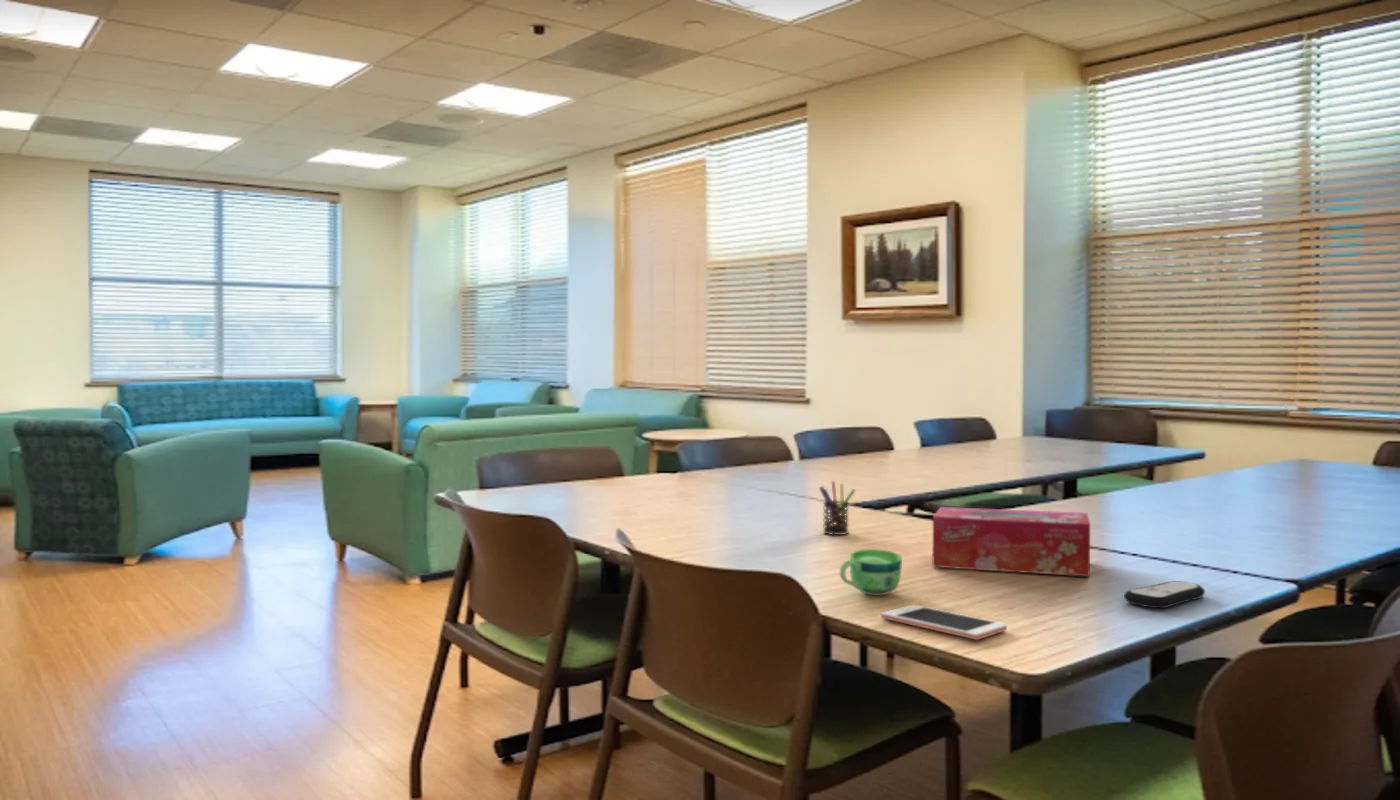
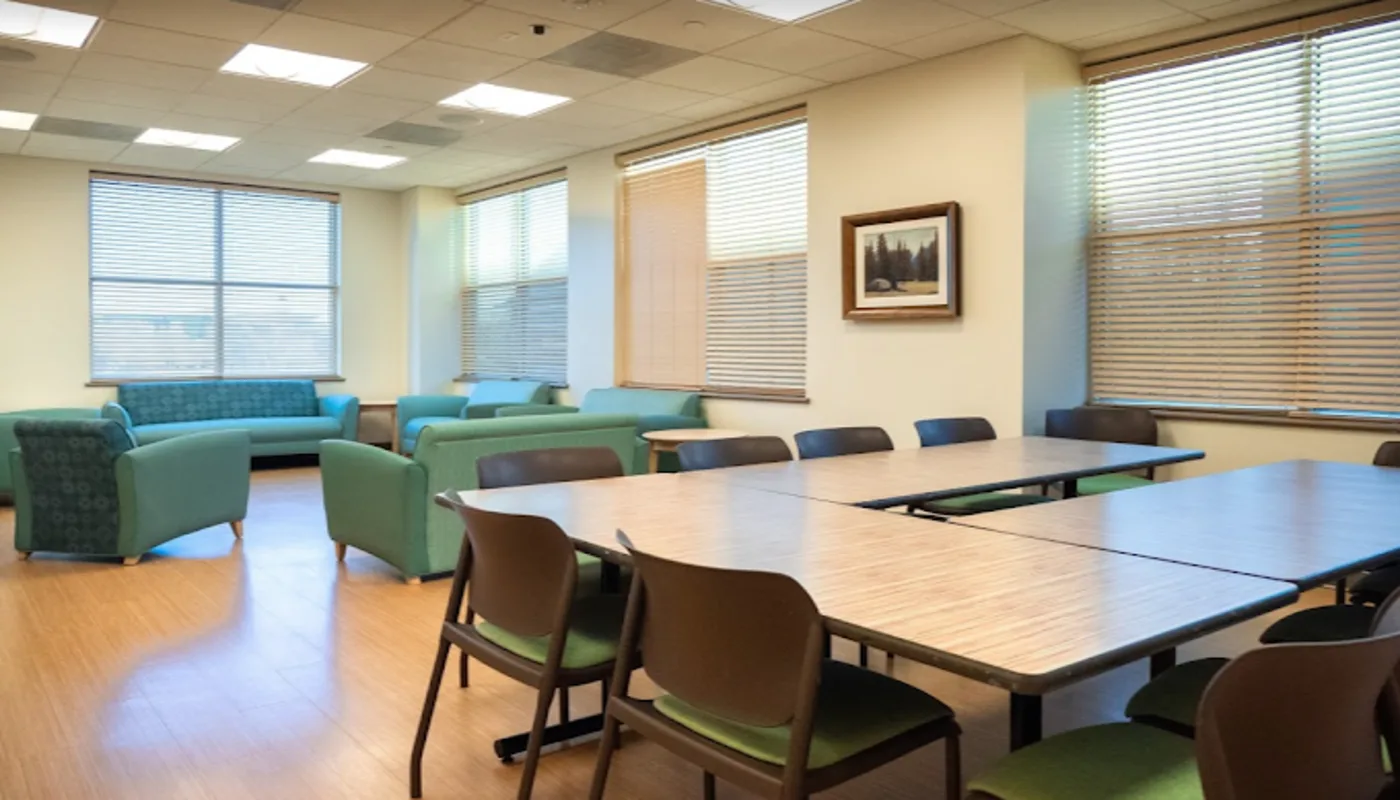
- cup [839,548,903,596]
- cell phone [880,604,1008,641]
- remote control [1123,581,1206,609]
- tissue box [932,506,1091,578]
- pen holder [818,480,856,536]
